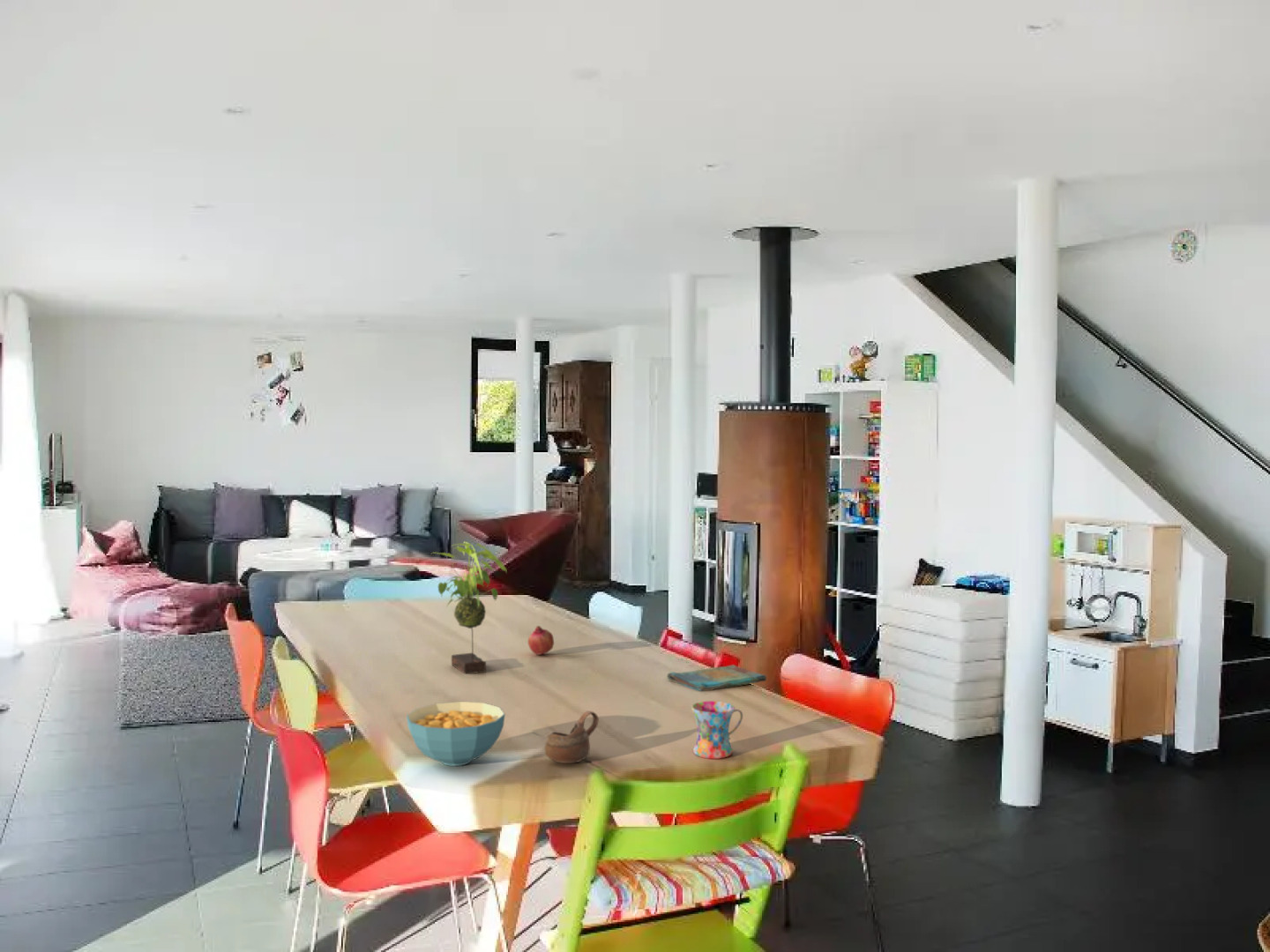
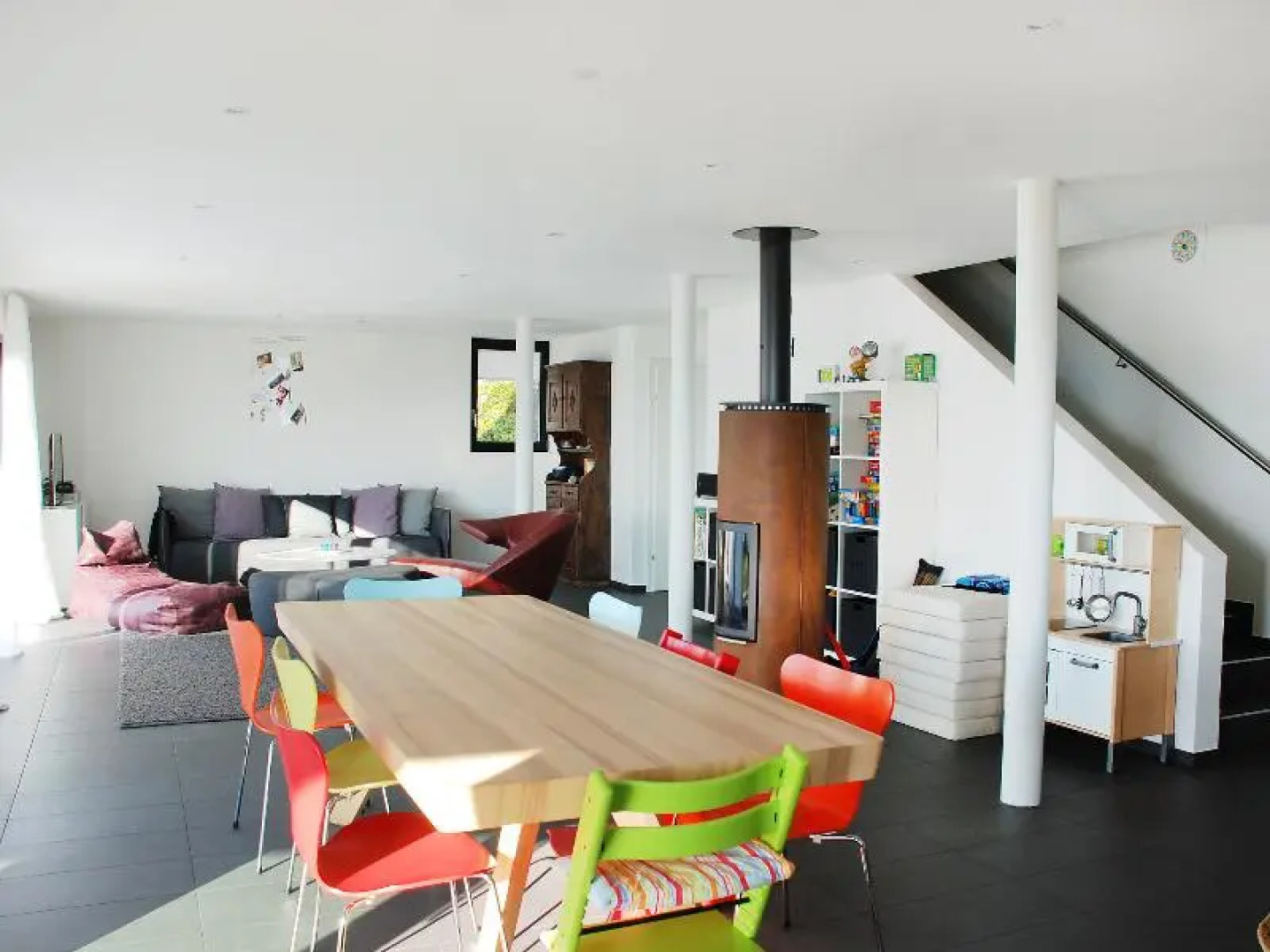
- plant [431,541,508,674]
- fruit [527,625,555,656]
- cup [544,710,600,764]
- cereal bowl [406,701,506,767]
- dish towel [666,664,767,692]
- mug [691,700,743,760]
